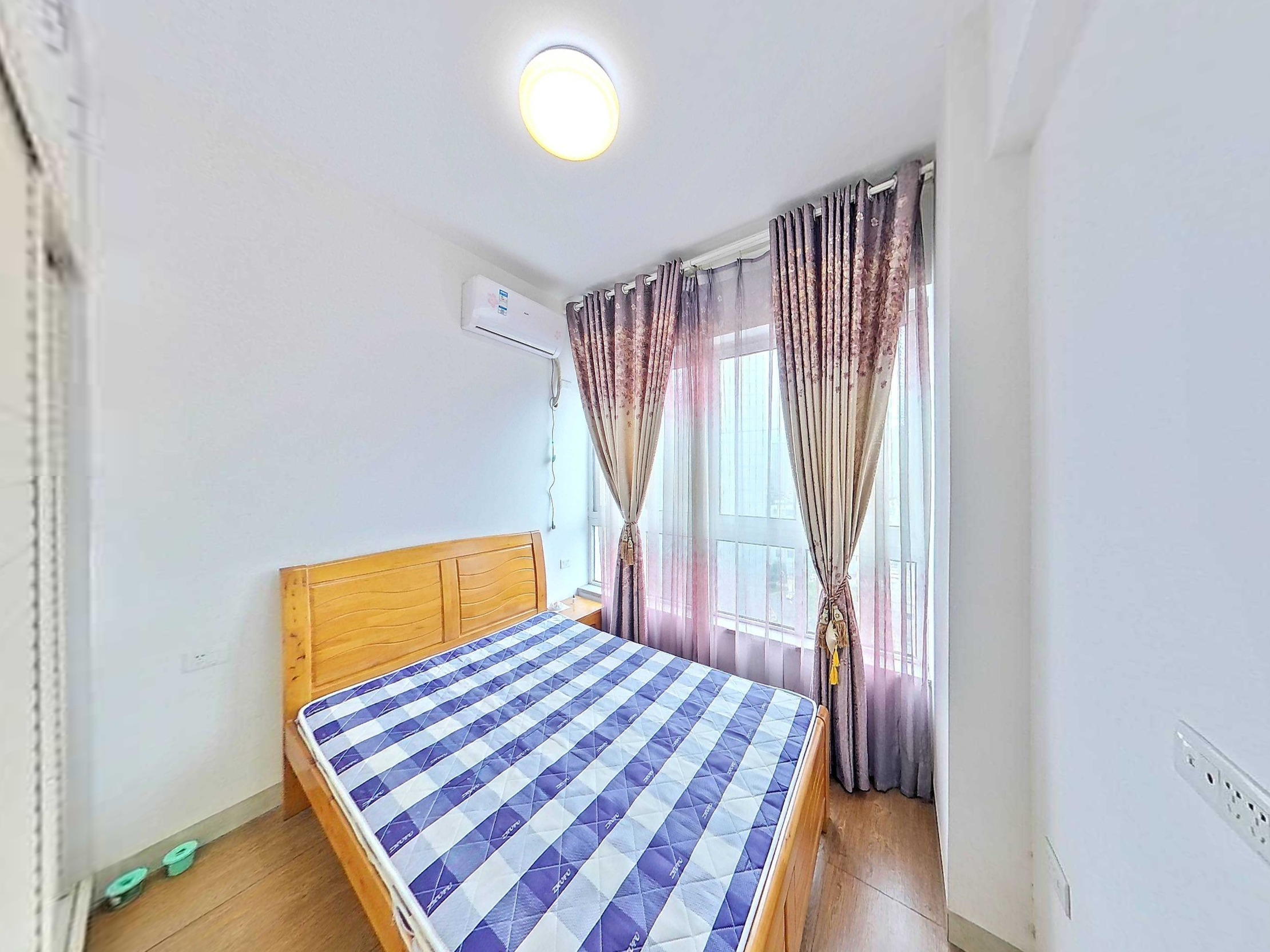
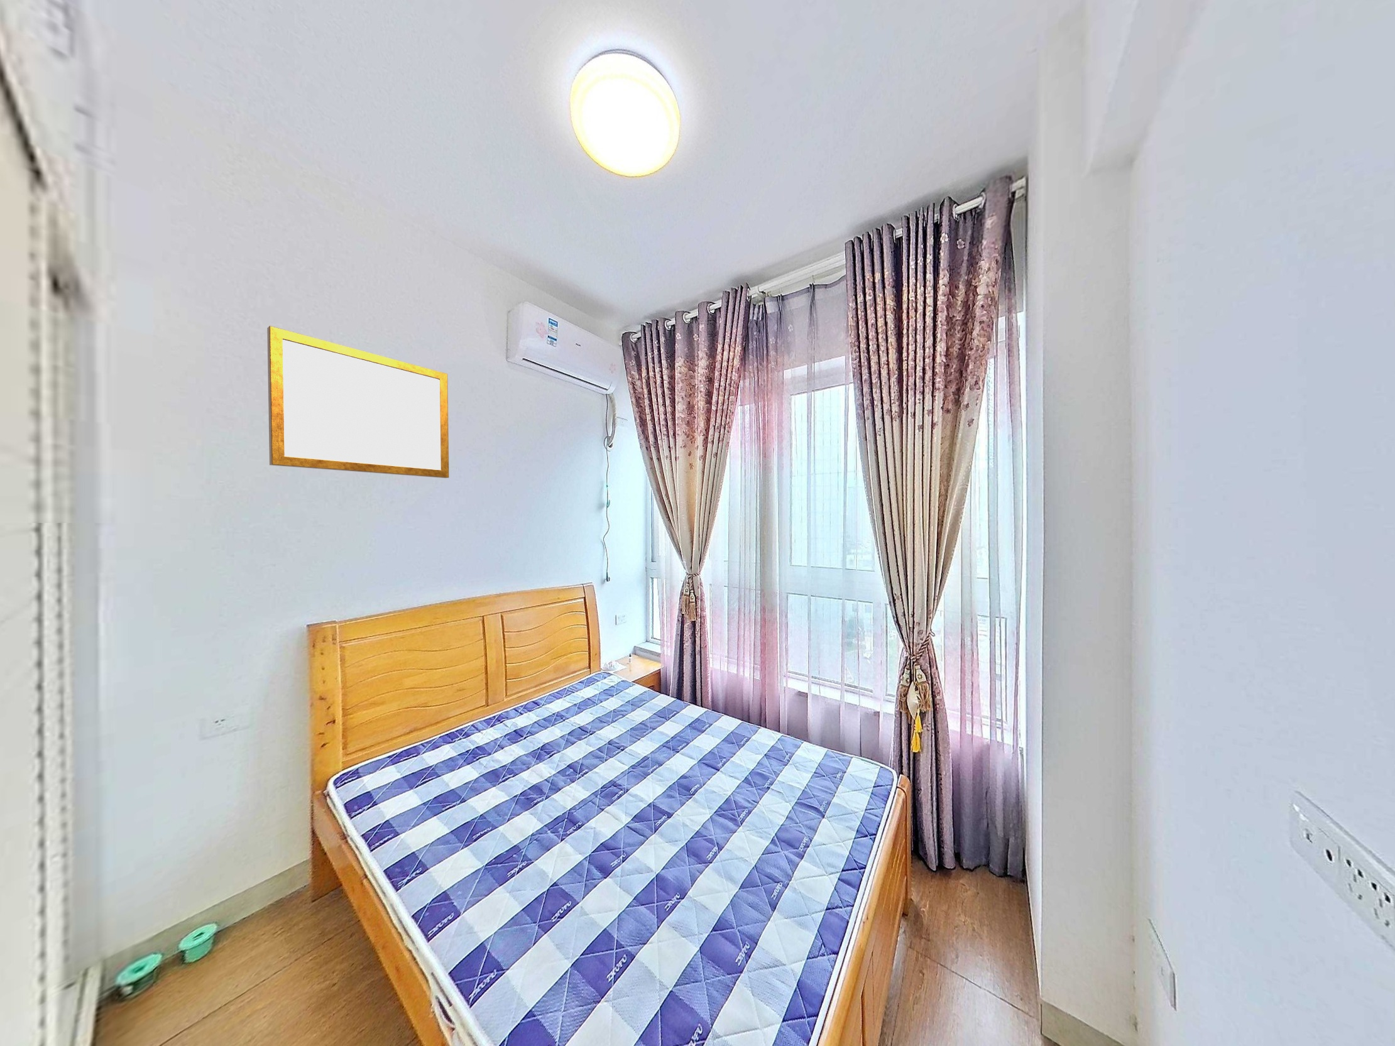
+ writing board [267,325,449,479]
